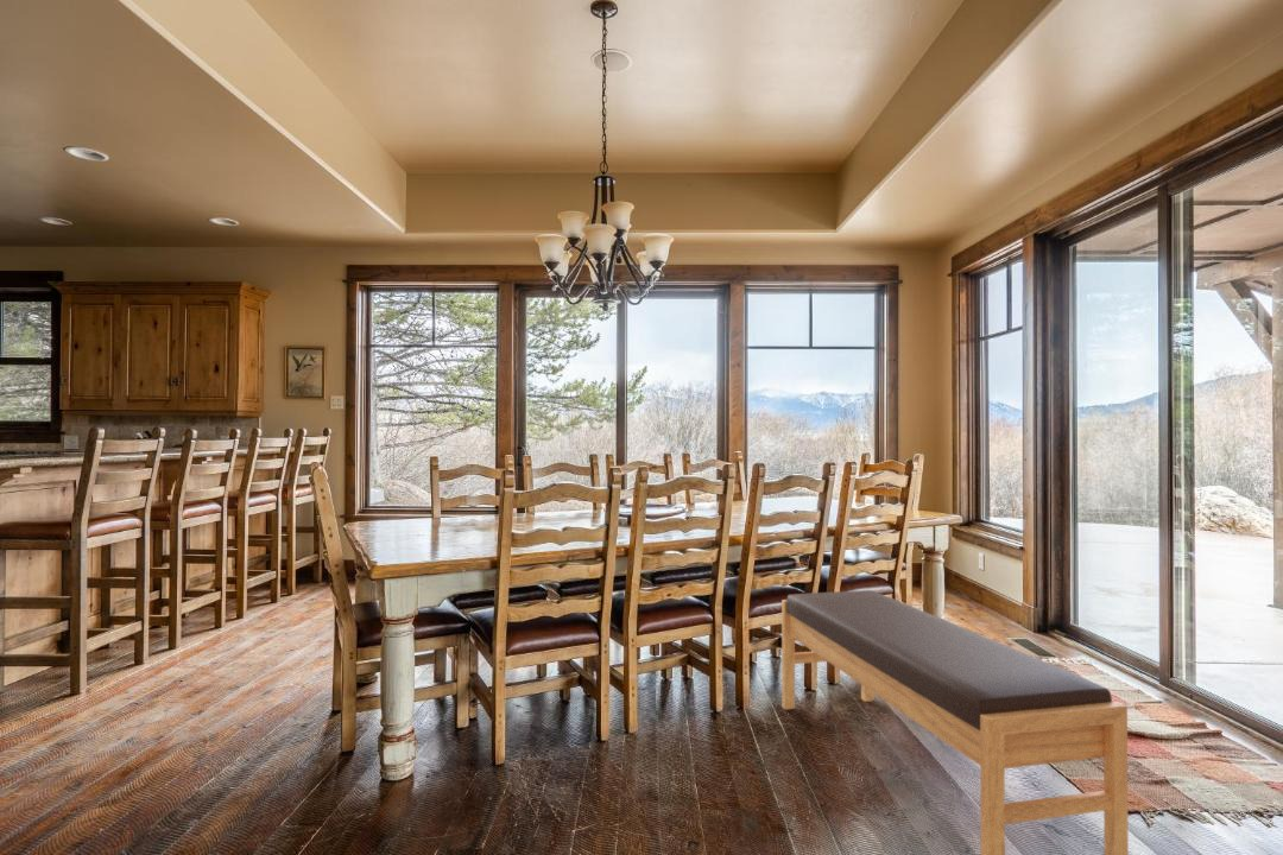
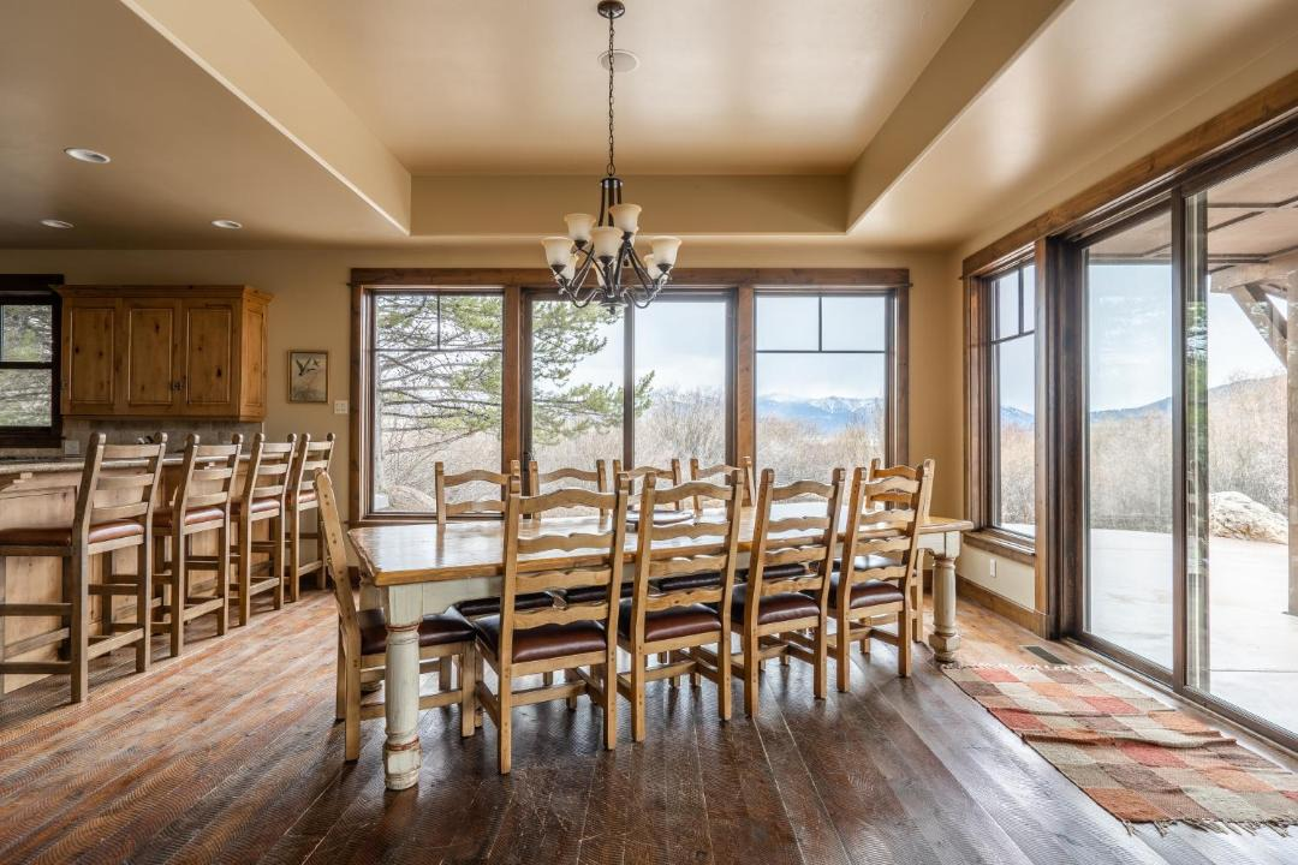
- bench [780,589,1130,855]
